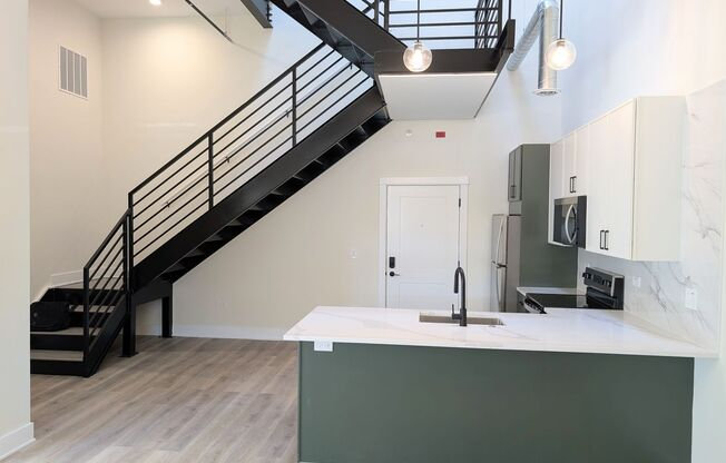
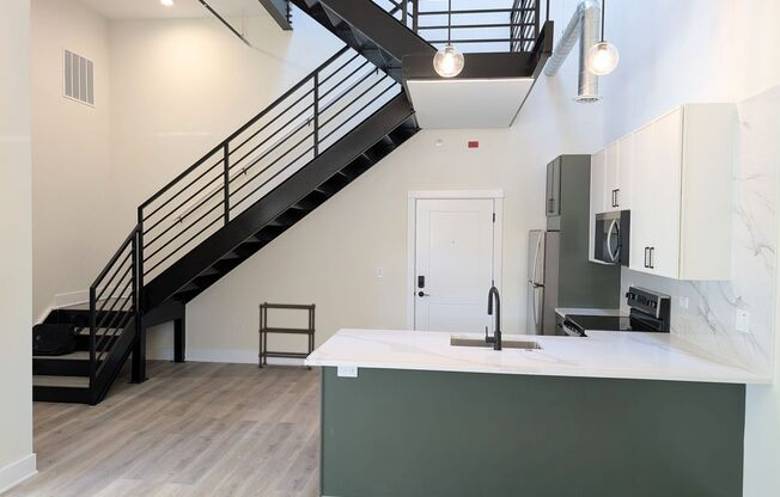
+ towel rack [257,301,317,372]
